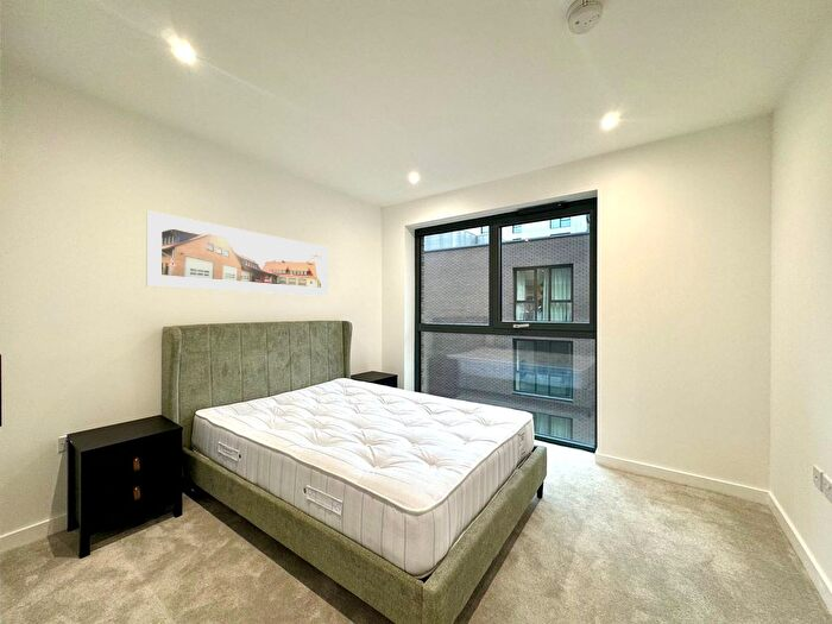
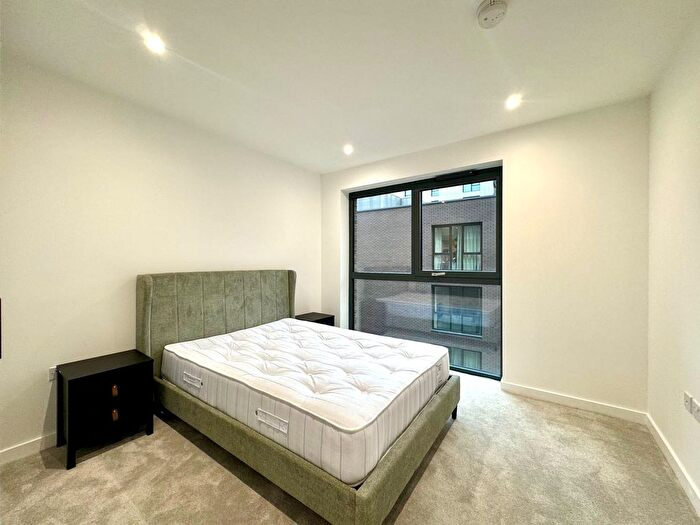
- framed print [145,209,329,297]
